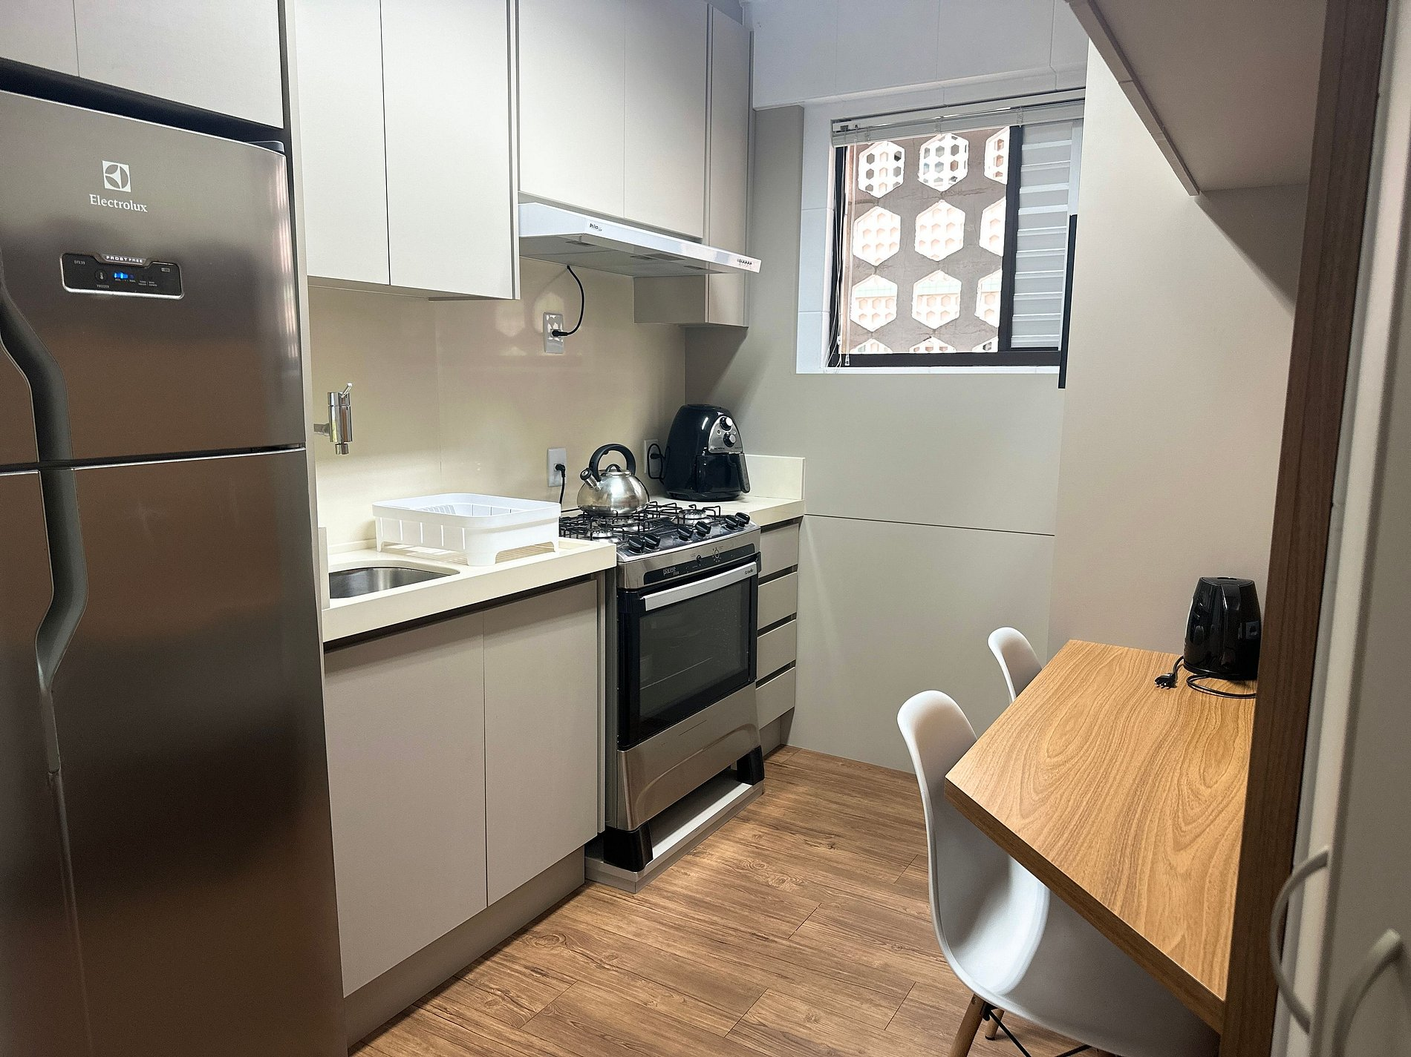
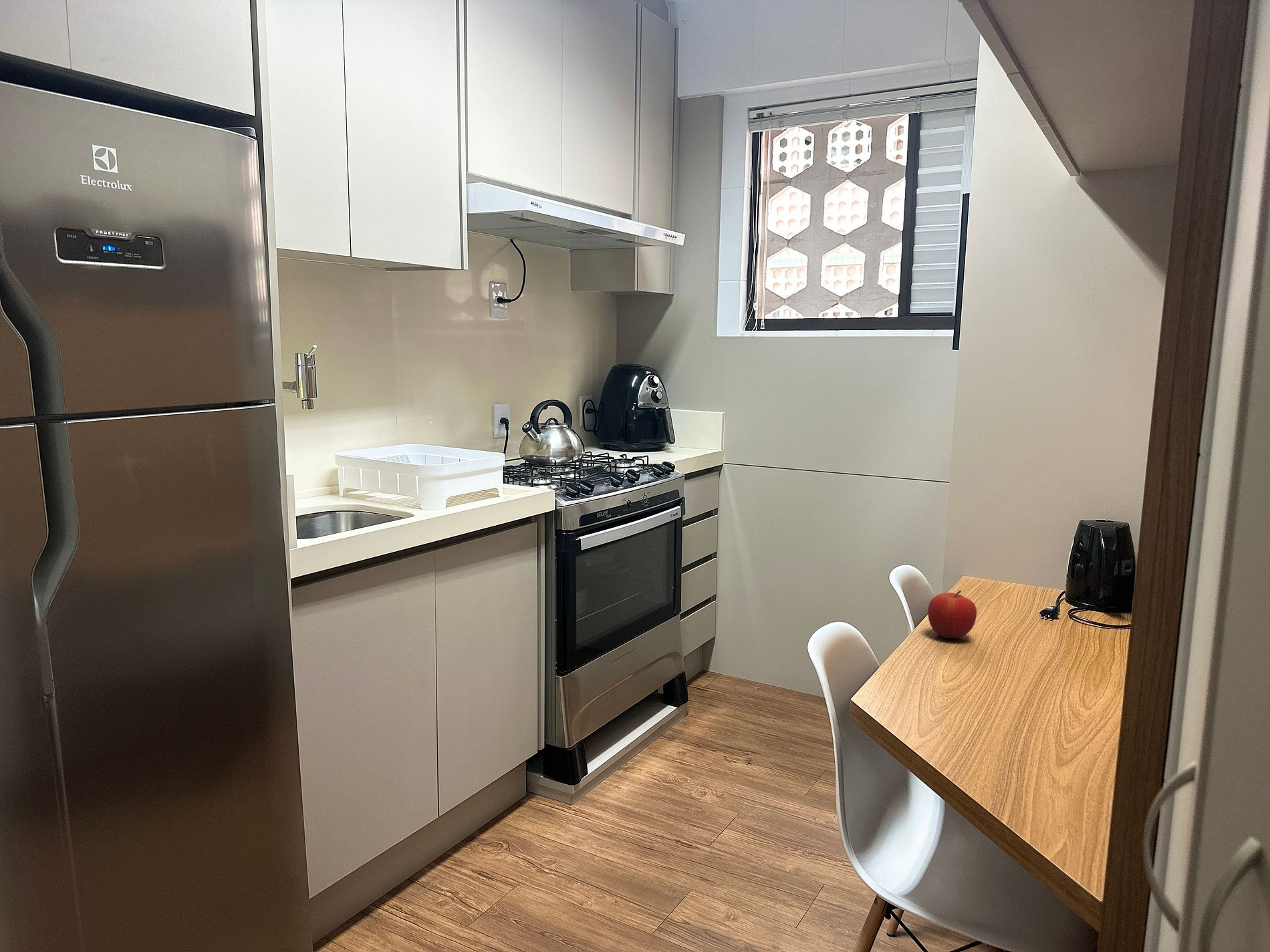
+ fruit [927,589,977,639]
